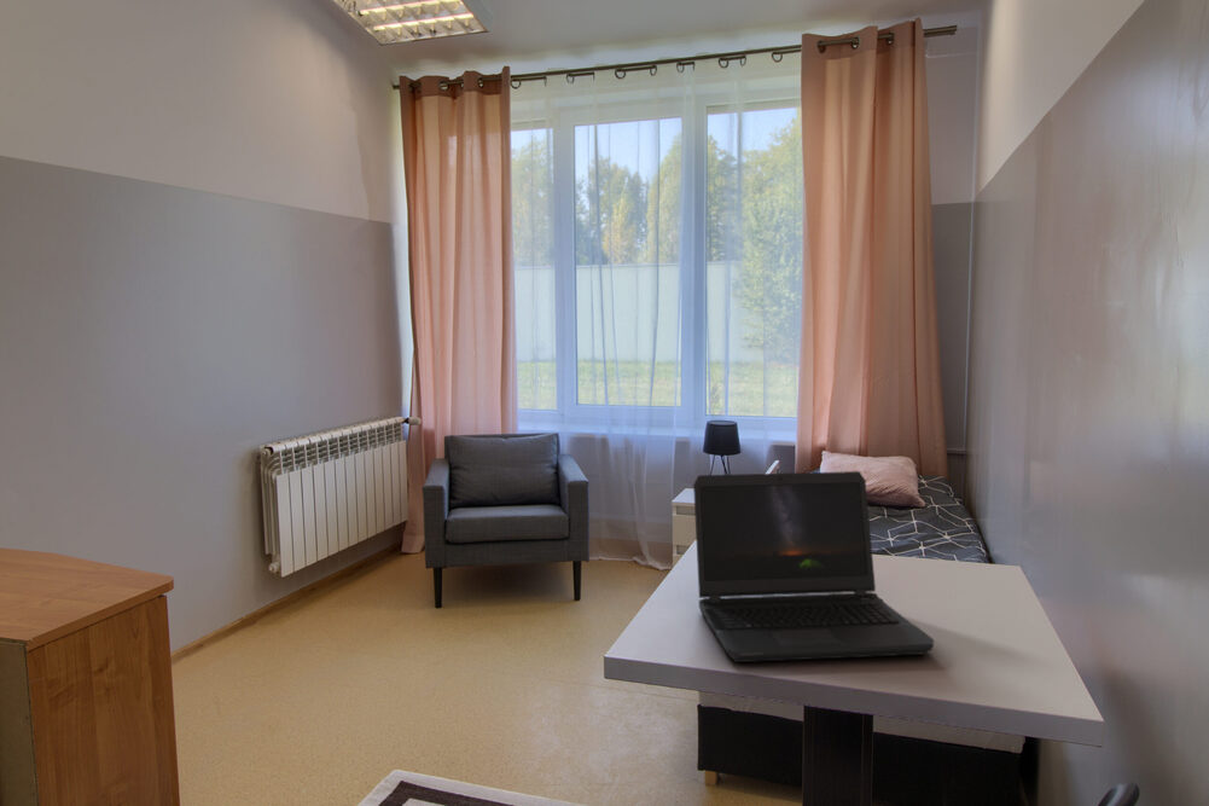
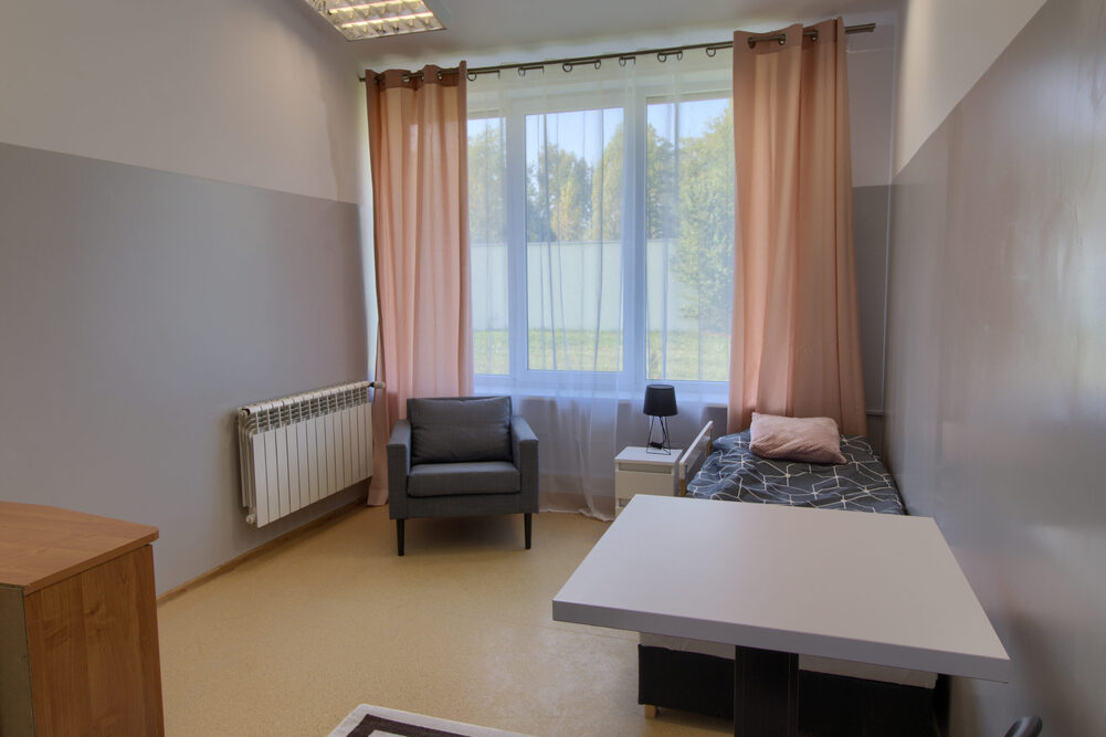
- laptop computer [692,470,935,663]
